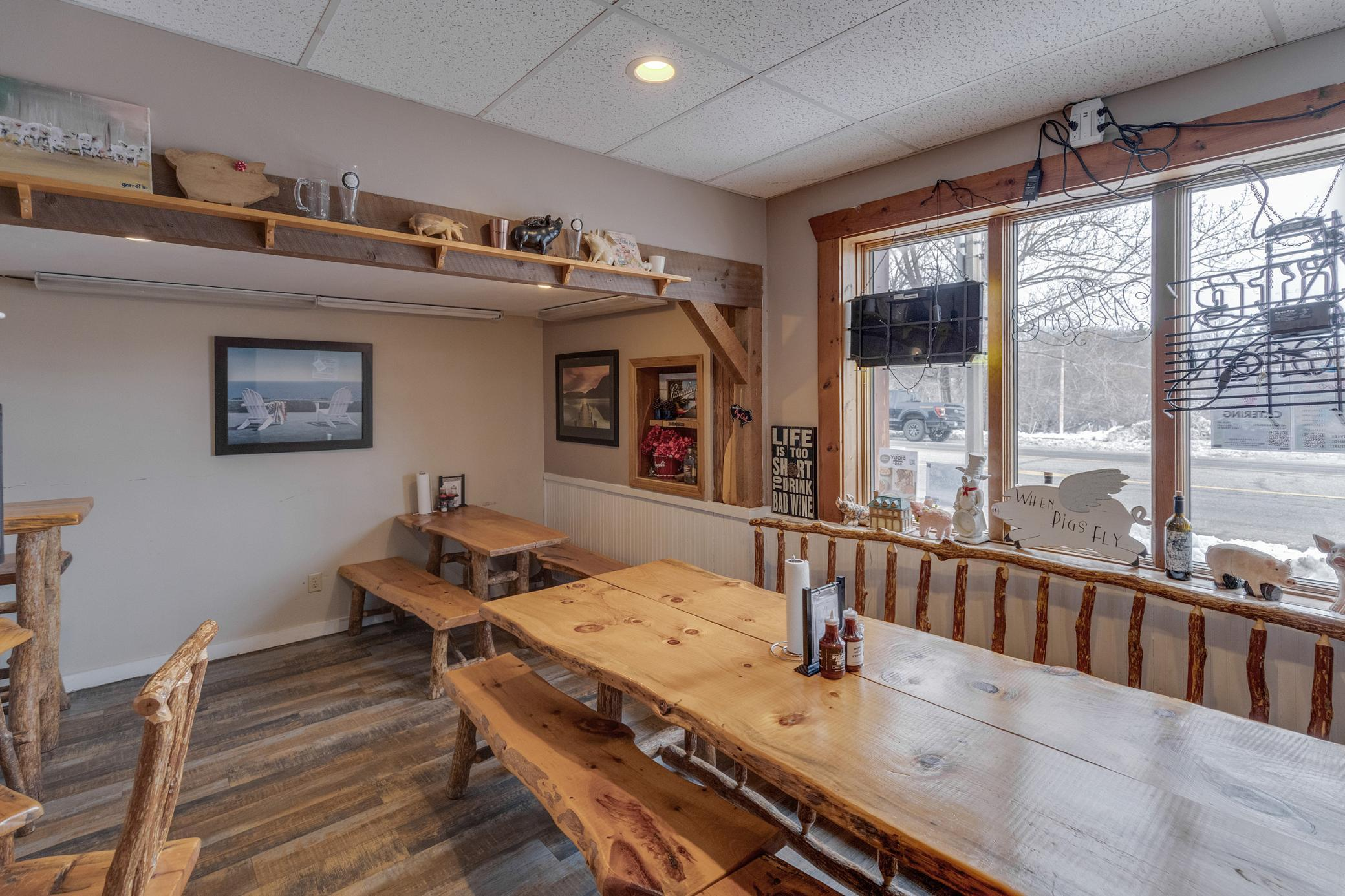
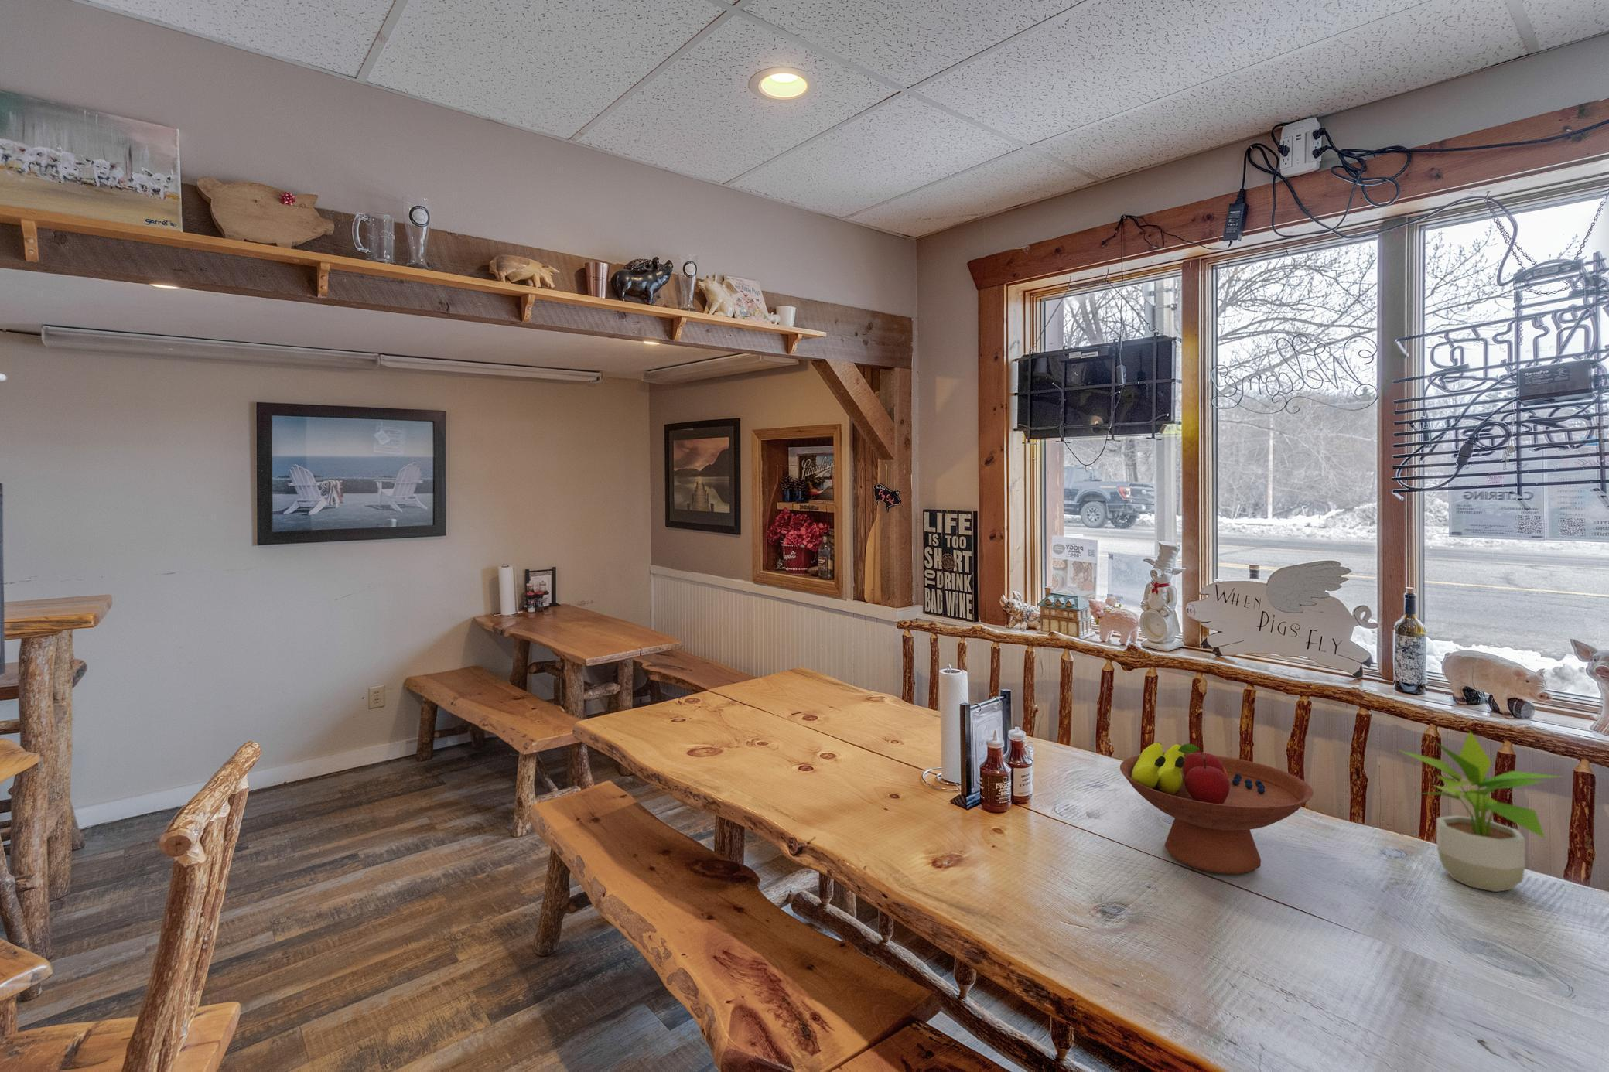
+ fruit bowl [1120,742,1315,875]
+ potted plant [1396,730,1567,893]
